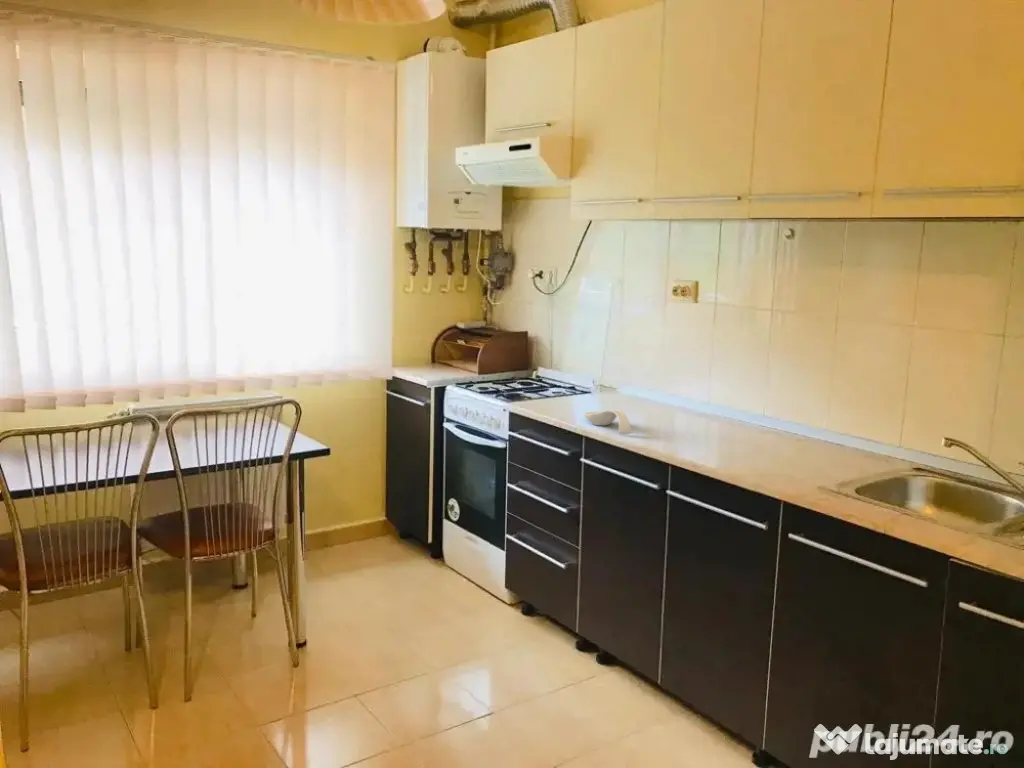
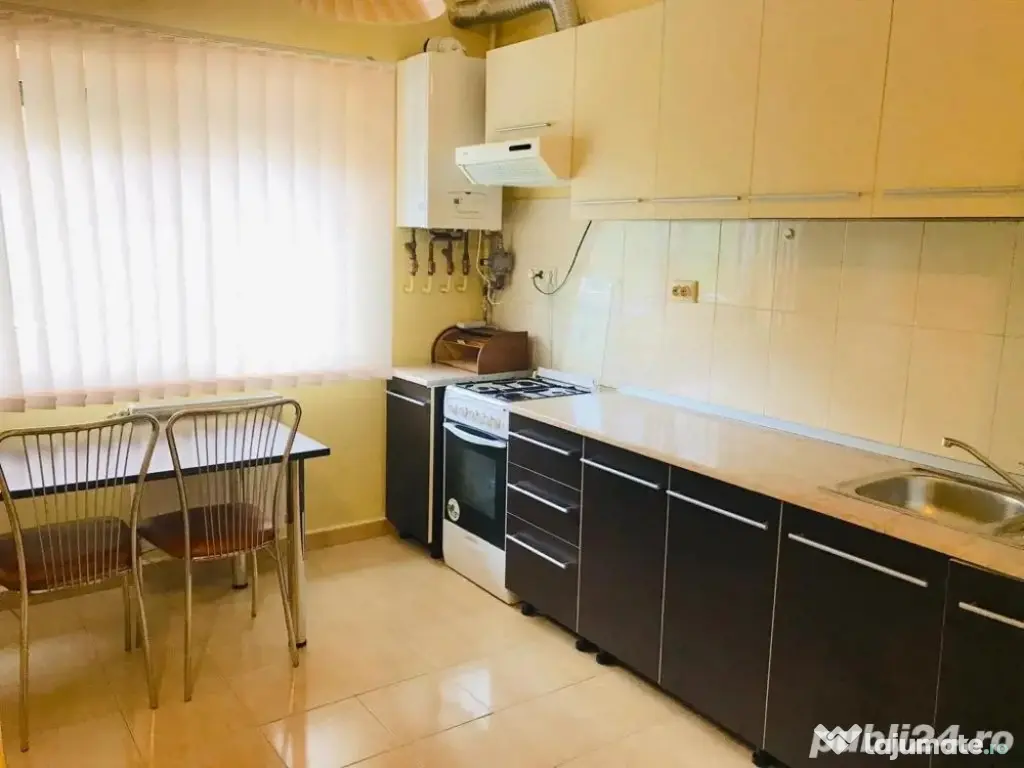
- spoon rest [583,408,632,434]
